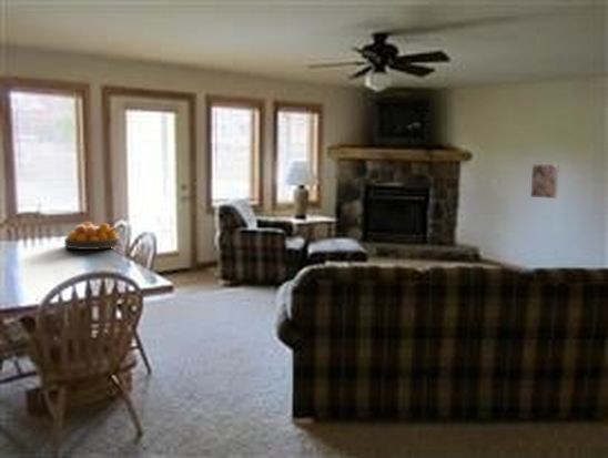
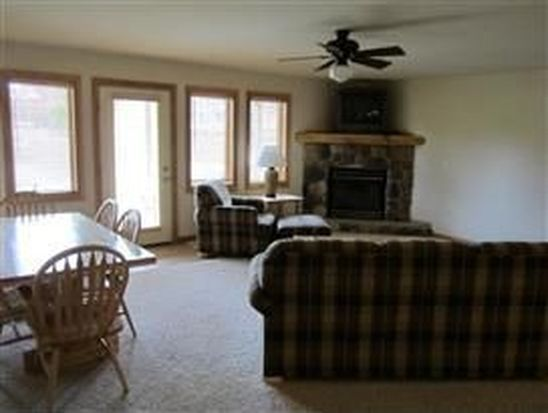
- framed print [529,163,560,200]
- fruit bowl [63,221,122,251]
